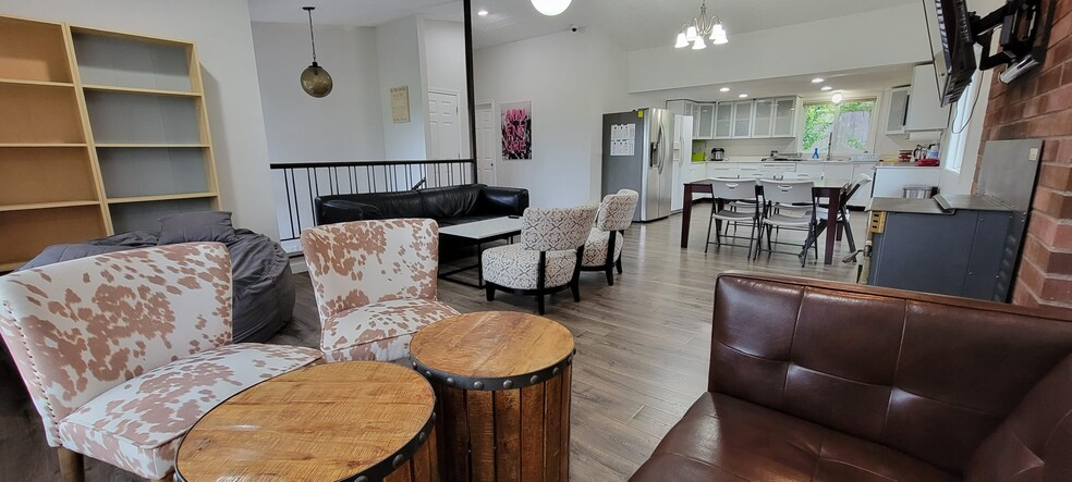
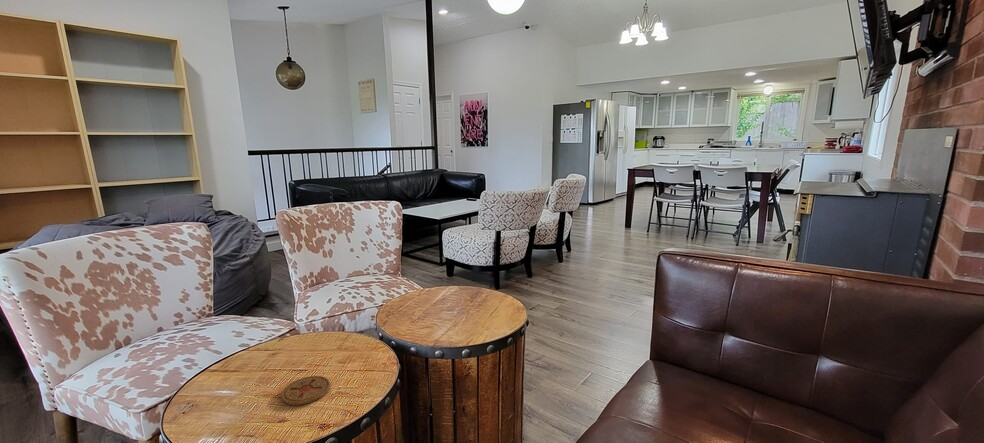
+ coaster [280,375,331,406]
